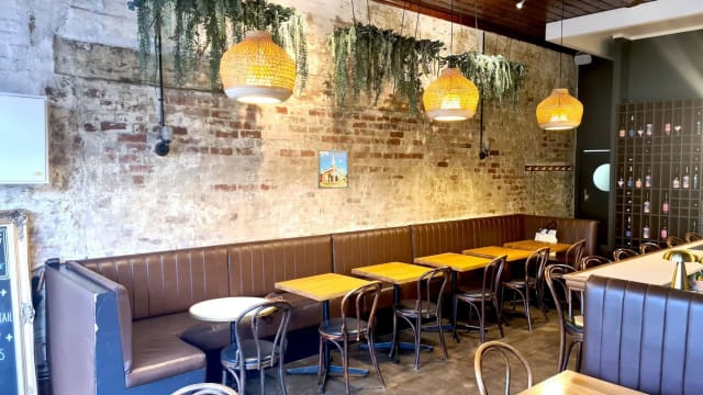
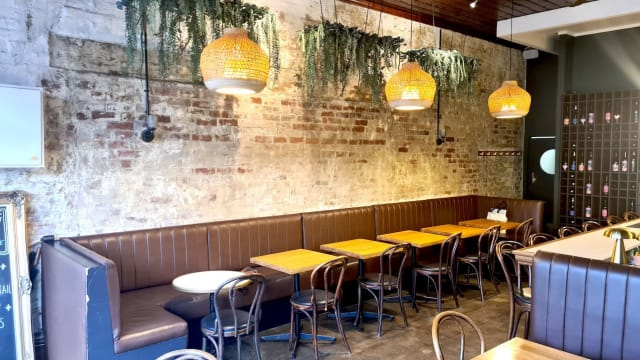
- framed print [316,149,349,190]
